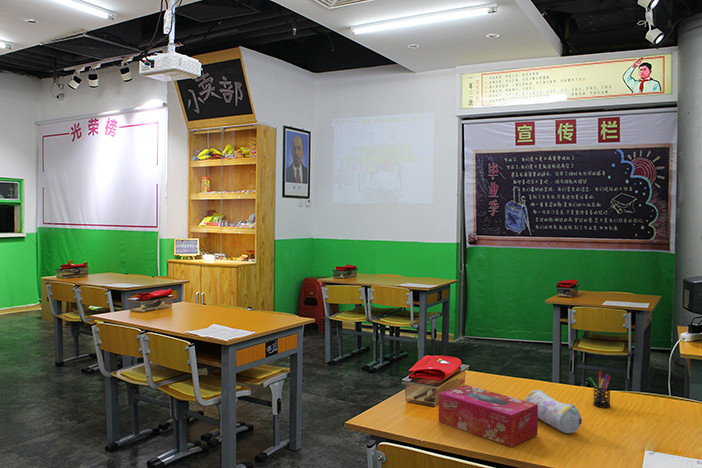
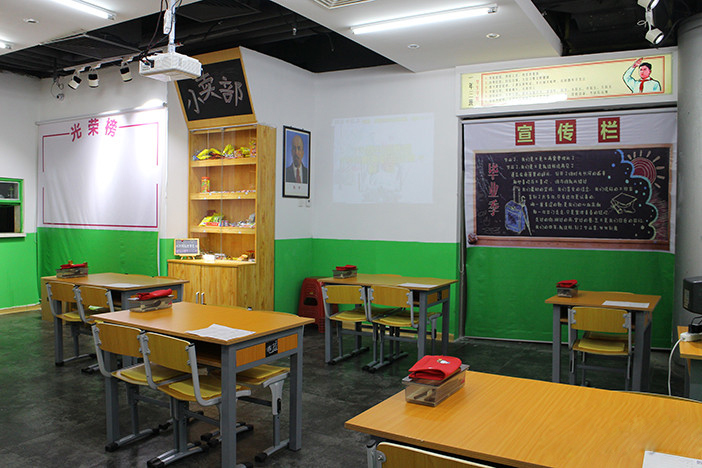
- pen holder [588,370,612,409]
- pencil case [524,389,583,434]
- tissue box [438,384,539,448]
